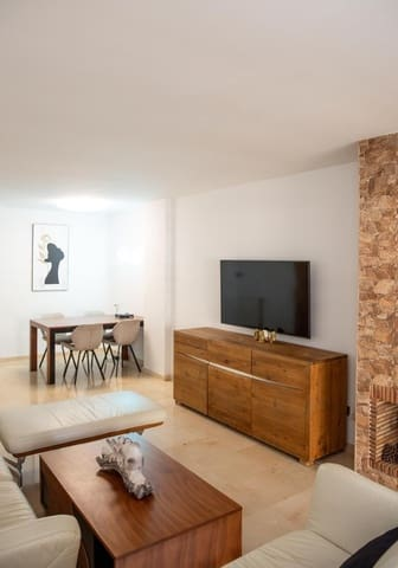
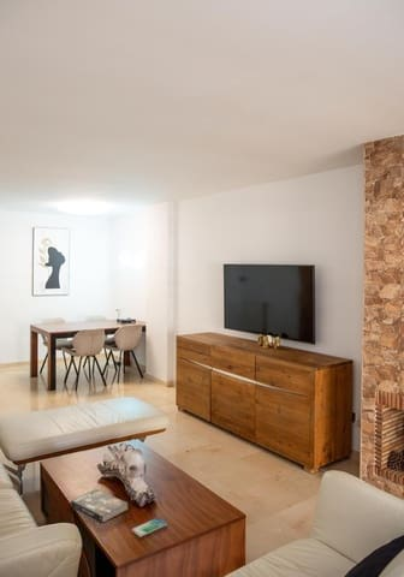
+ smartphone [131,517,168,539]
+ book [70,488,129,524]
